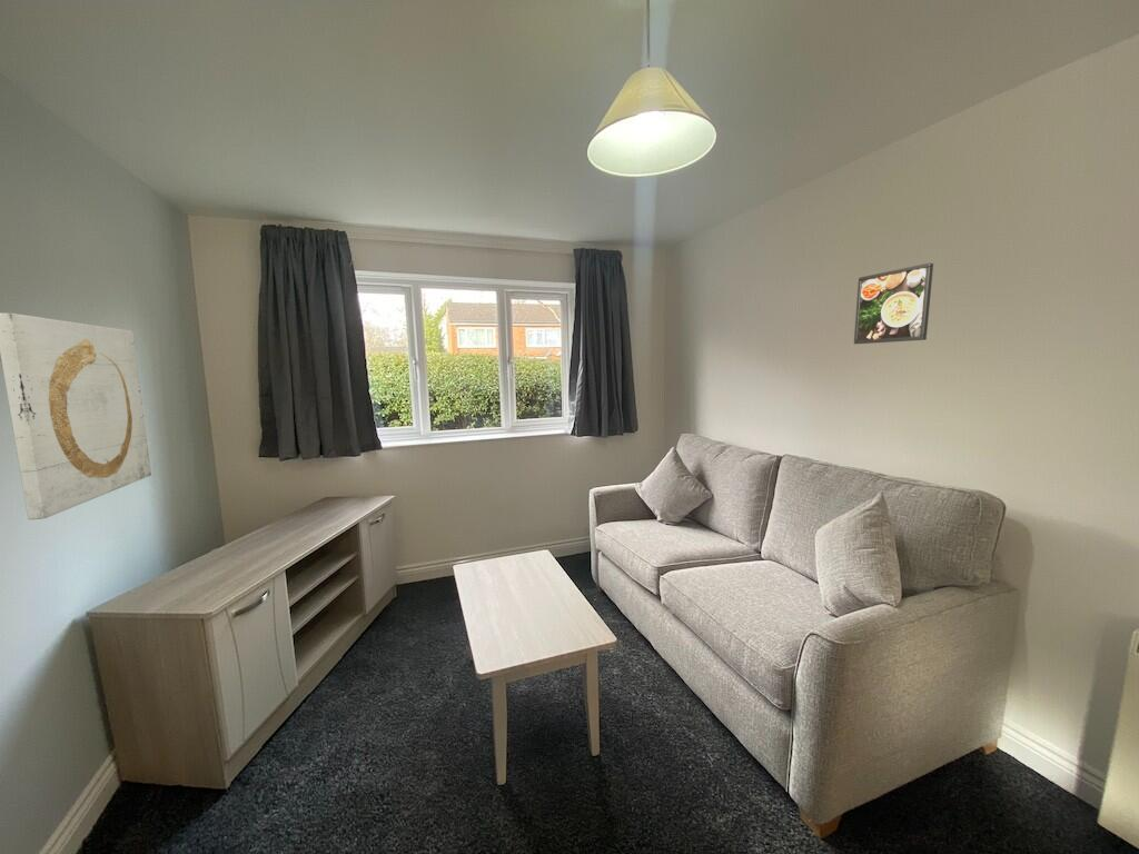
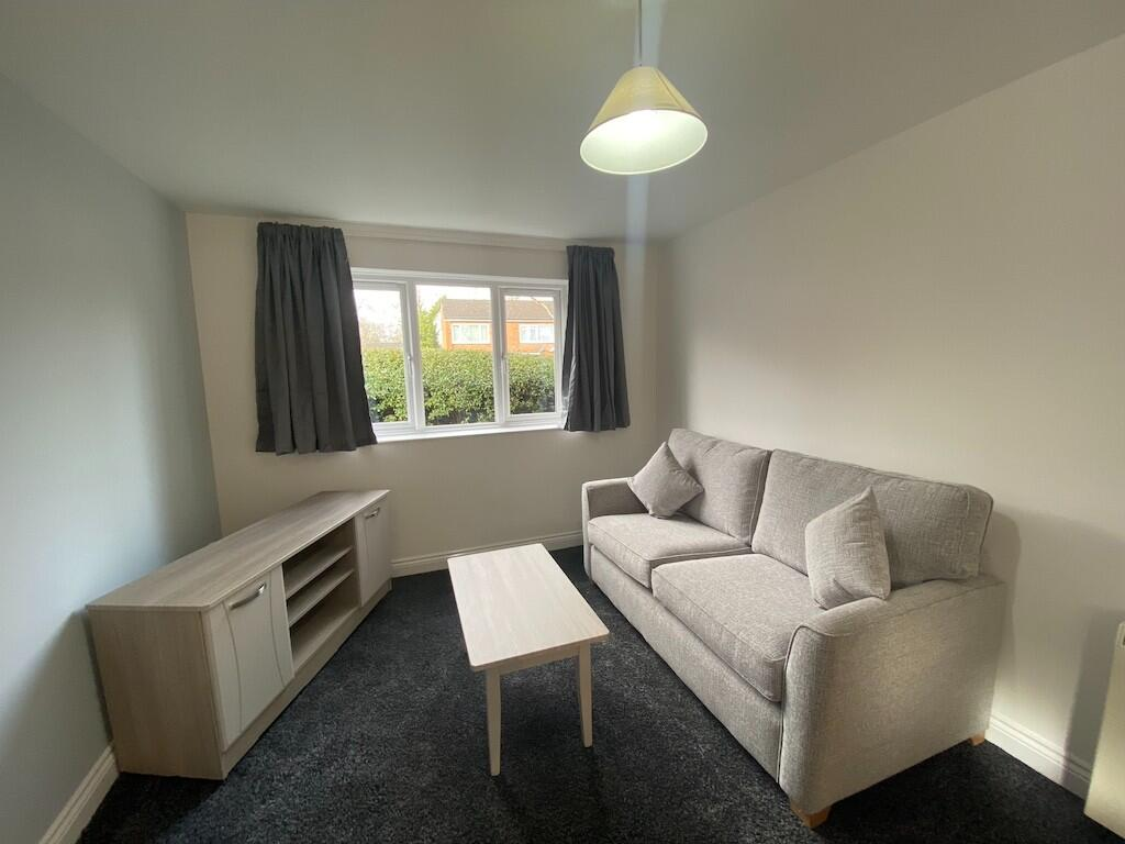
- wall art [0,311,152,520]
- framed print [853,262,934,345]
